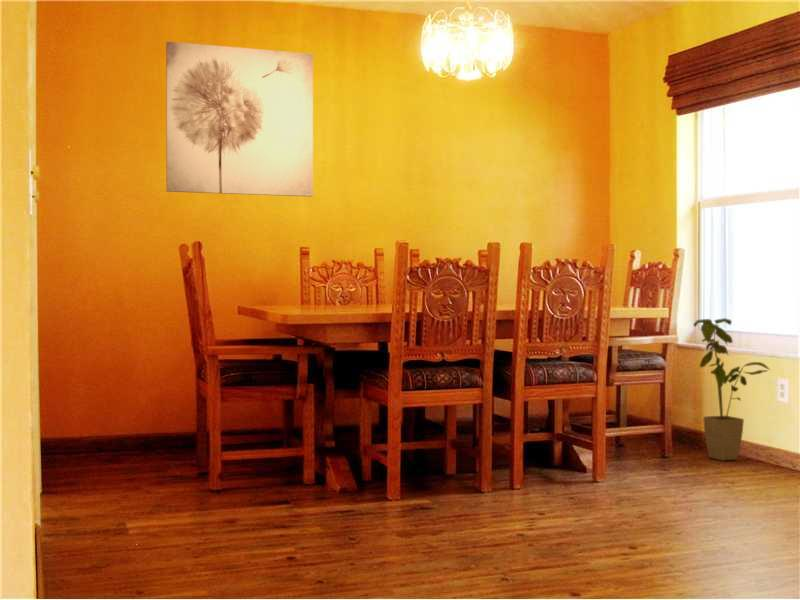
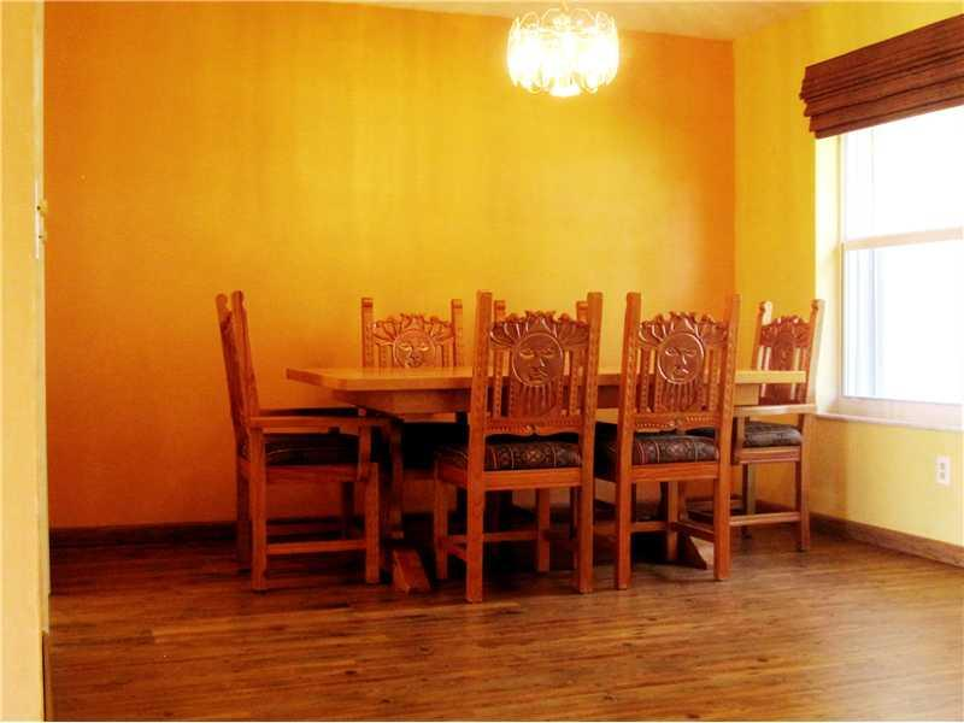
- house plant [692,317,771,462]
- wall art [165,41,314,198]
